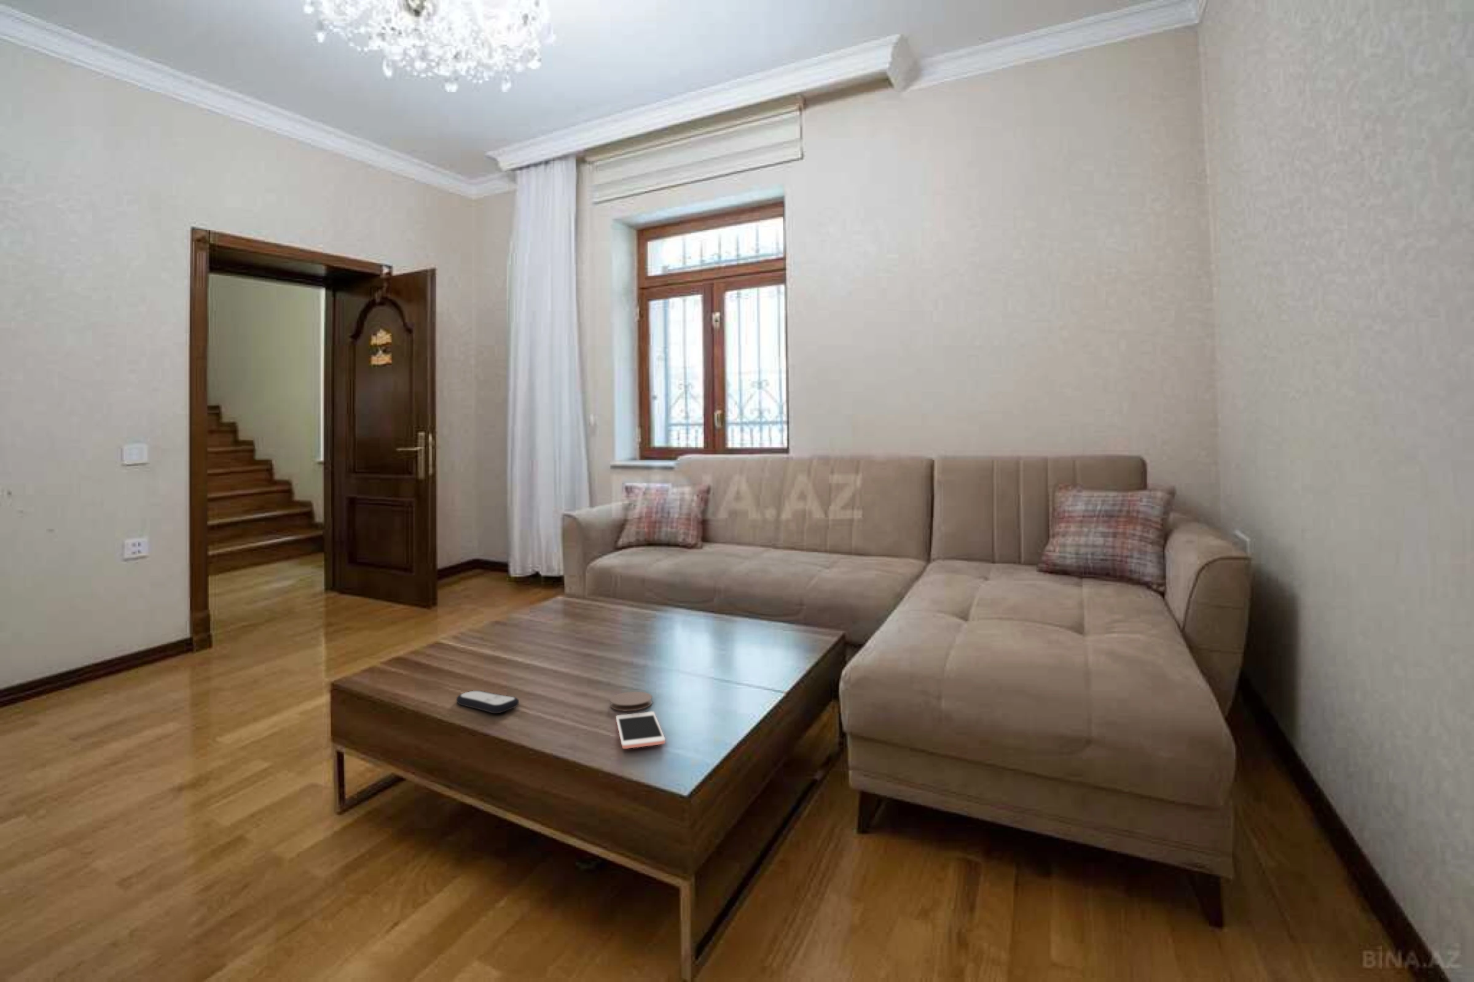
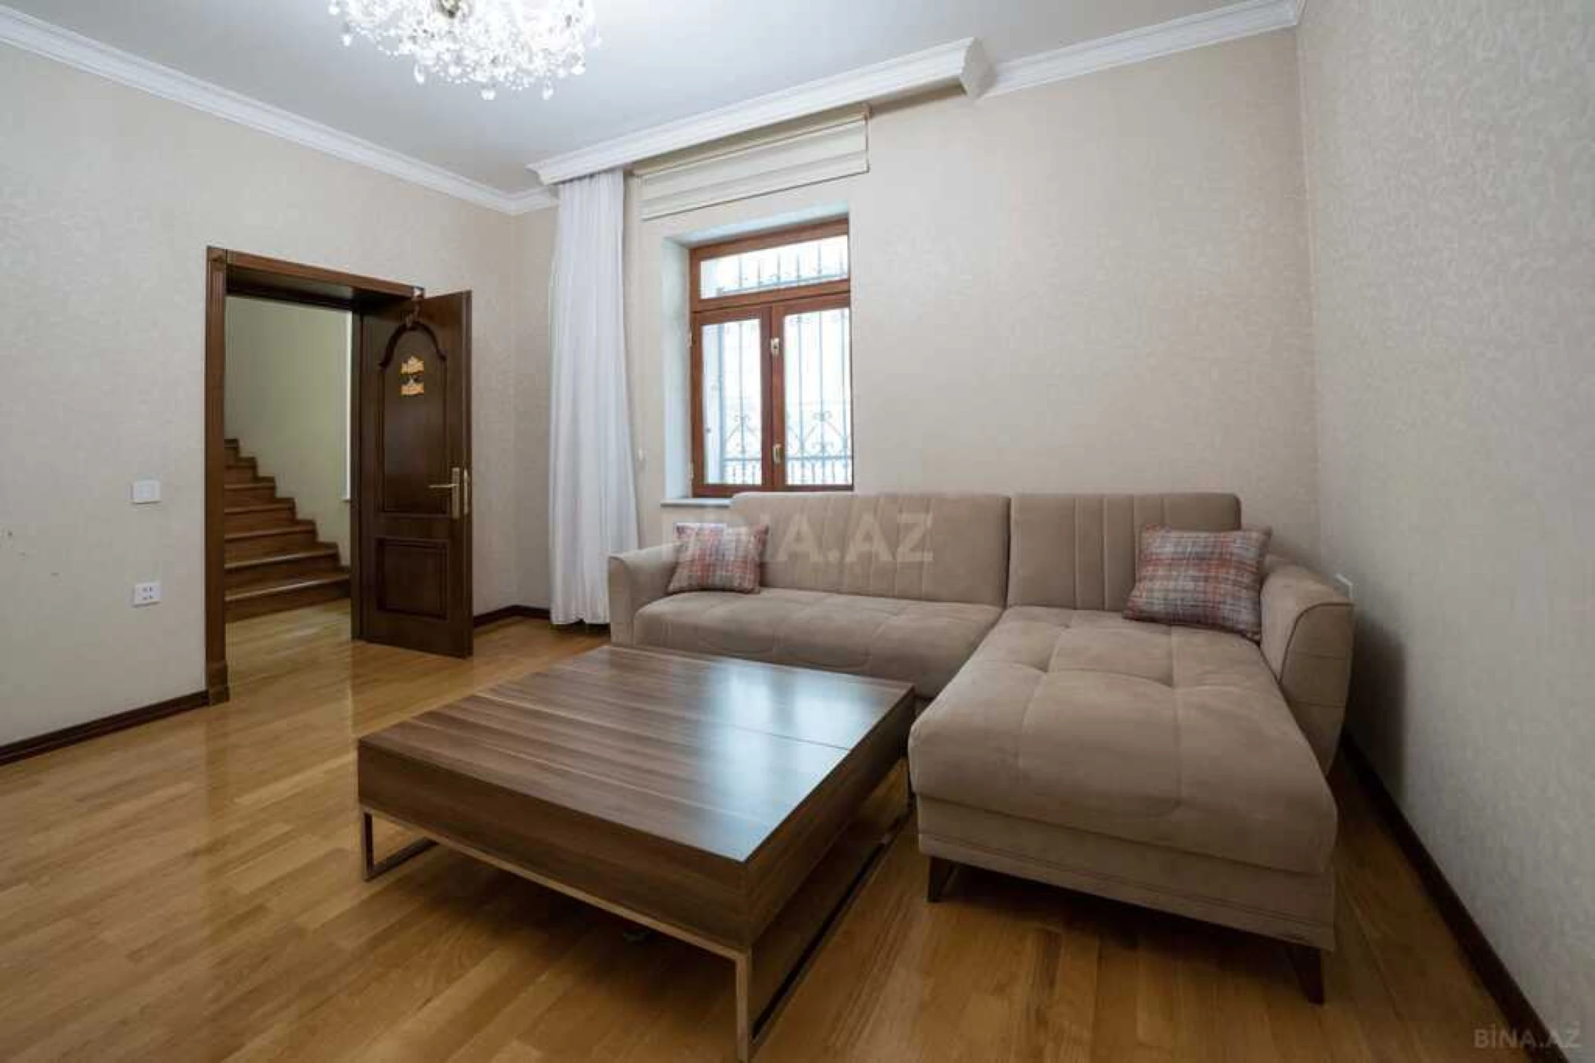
- cell phone [615,710,666,750]
- coaster [610,692,653,711]
- remote control [456,689,520,713]
